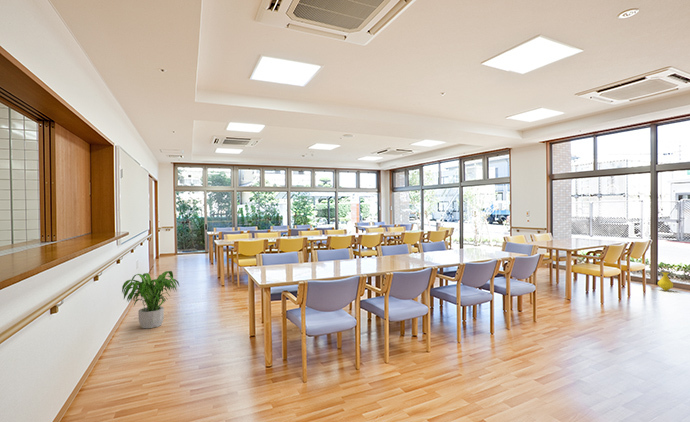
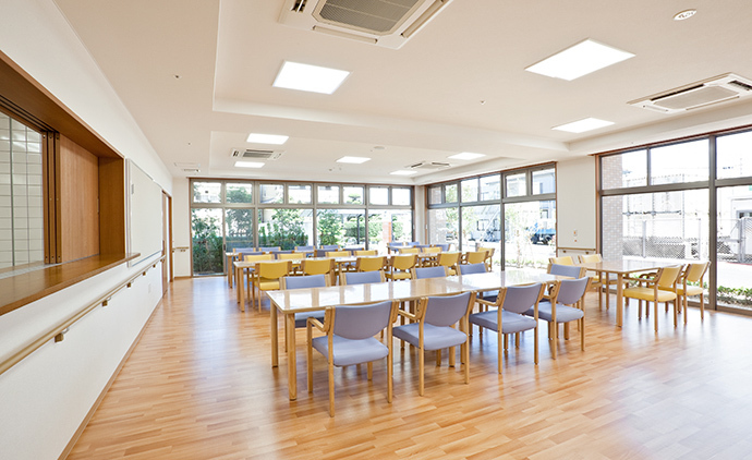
- potted plant [121,270,180,329]
- vase [657,270,674,292]
